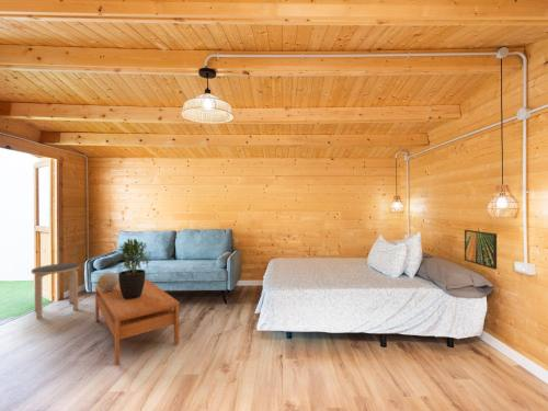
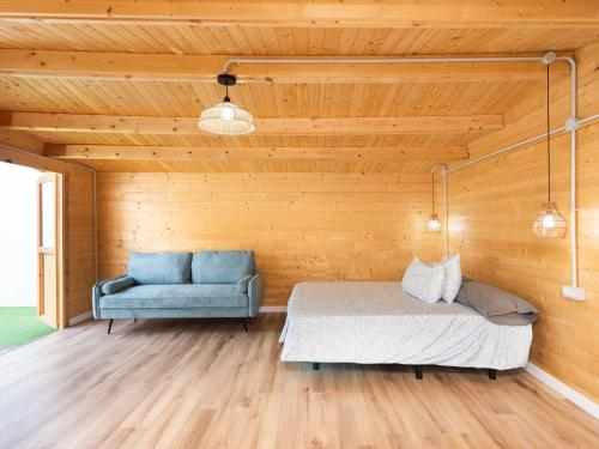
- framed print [464,229,498,271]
- potted plant [113,238,152,299]
- decorative ball [96,271,118,292]
- side table [31,262,81,319]
- coffee table [94,276,181,367]
